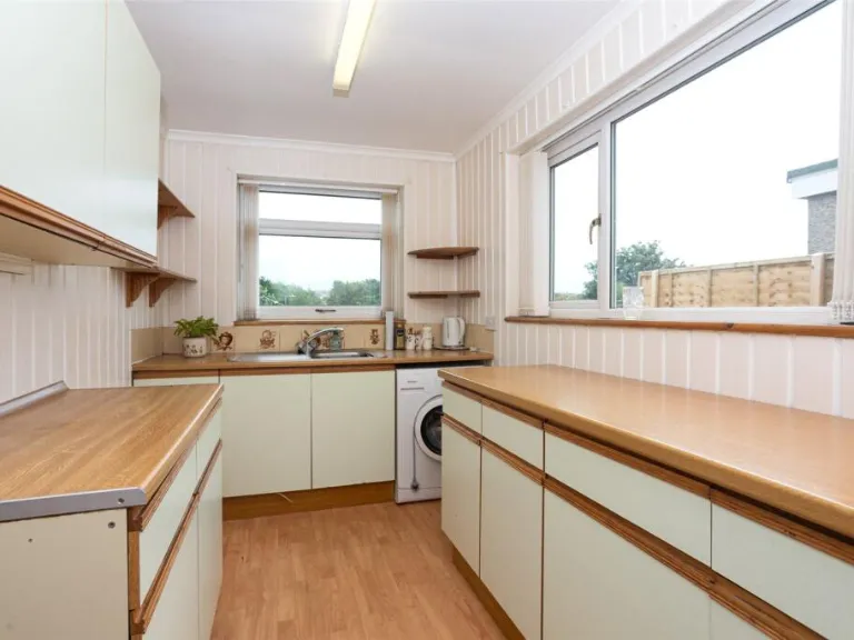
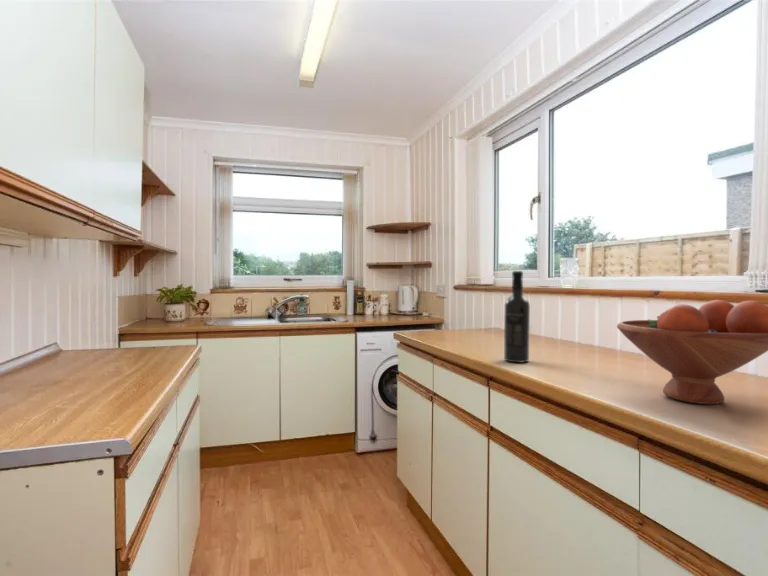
+ wine bottle [503,270,531,364]
+ fruit bowl [616,299,768,405]
